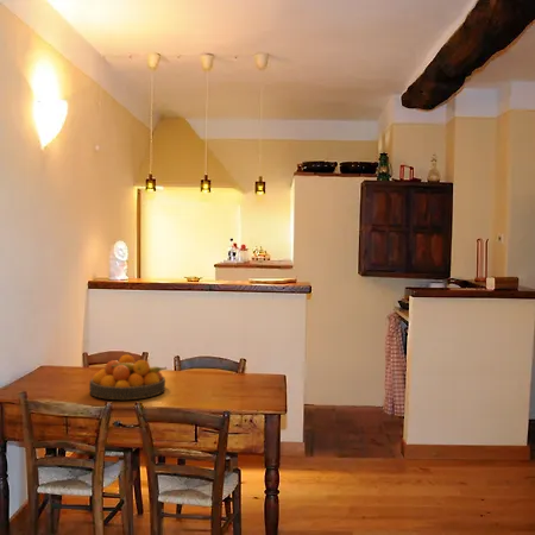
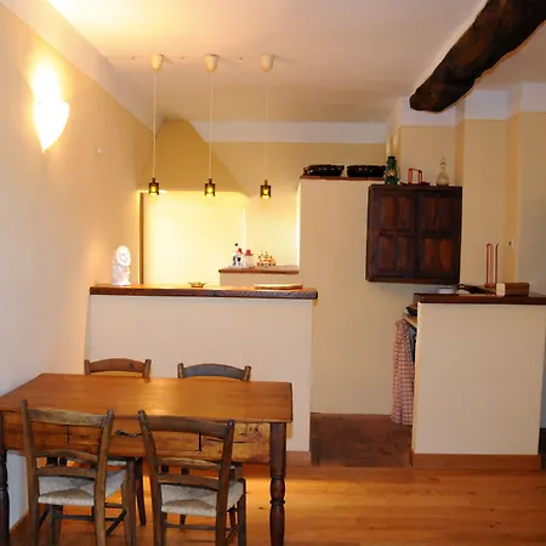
- fruit bowl [88,353,168,401]
